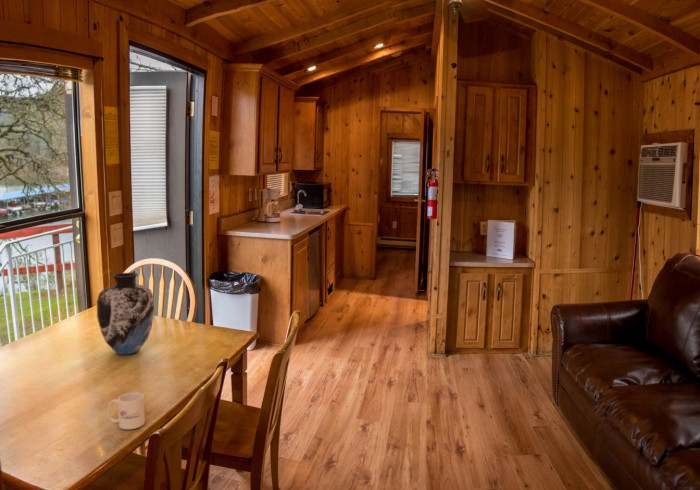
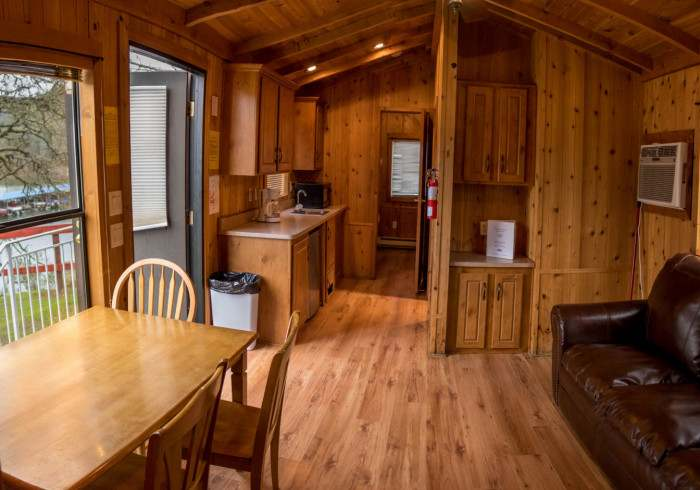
- vase [96,272,155,356]
- mug [107,391,146,430]
